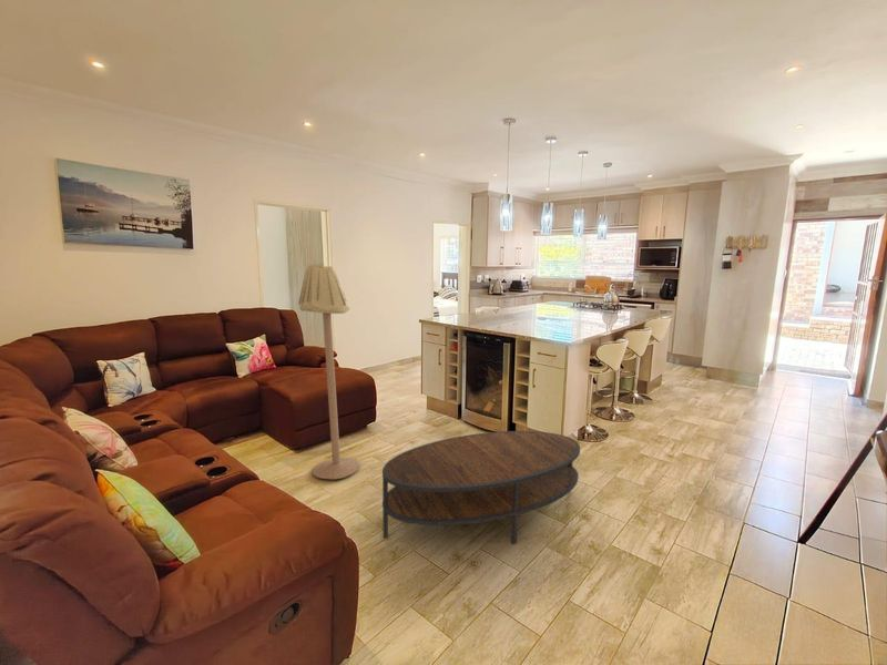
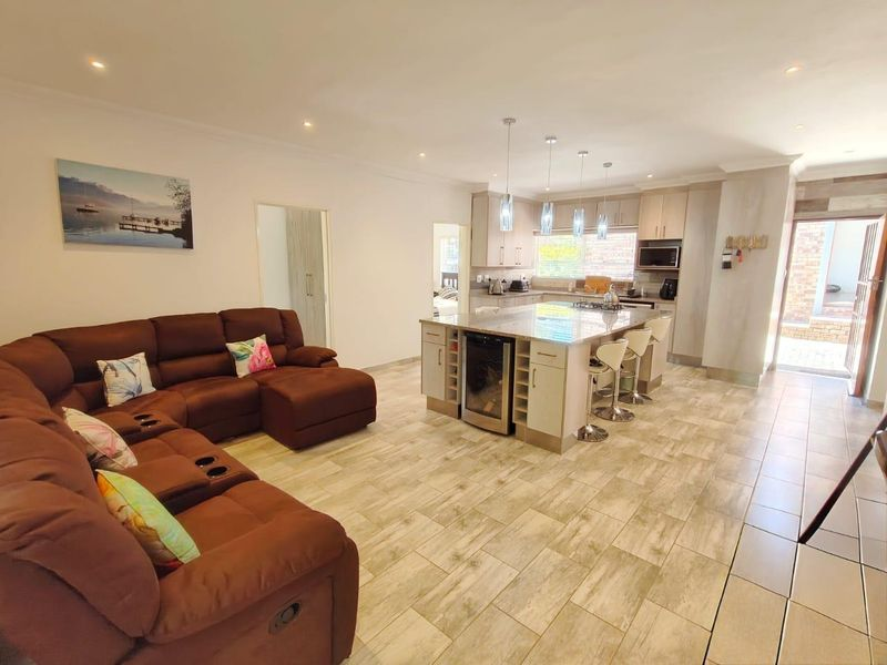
- floor lamp [297,262,361,480]
- coffee table [381,430,581,544]
